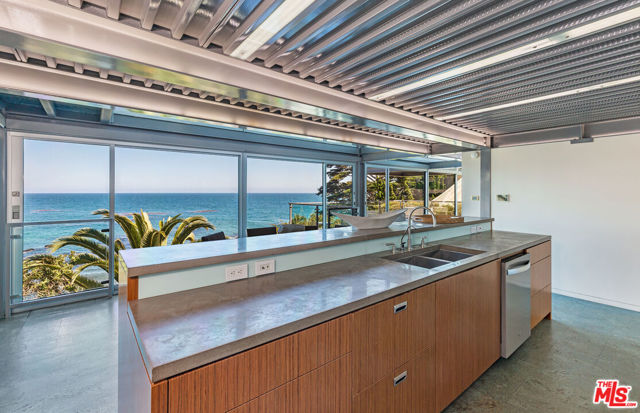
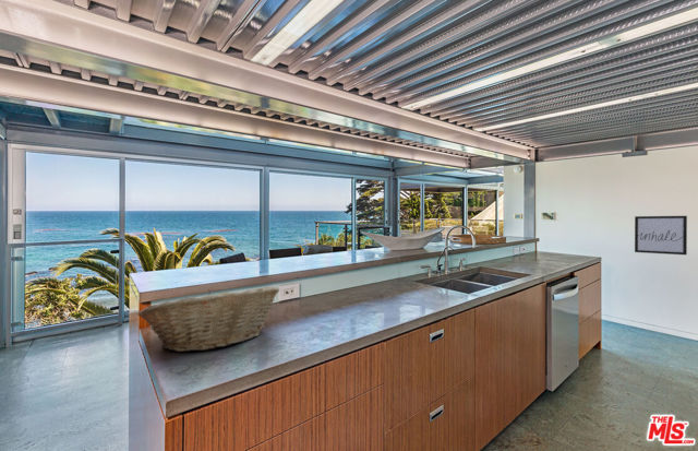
+ wall art [634,215,688,256]
+ fruit basket [136,285,280,353]
